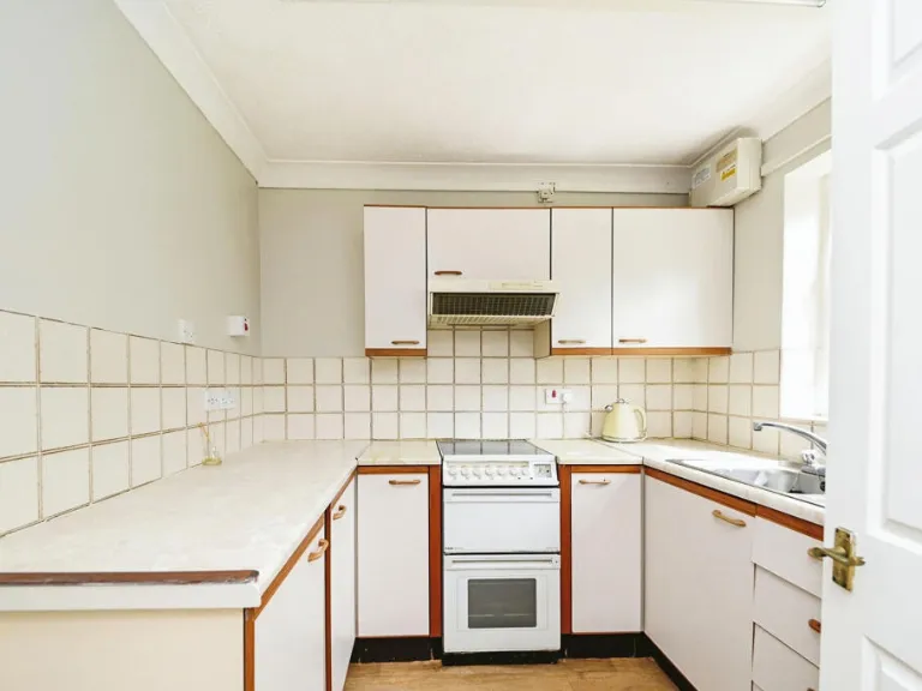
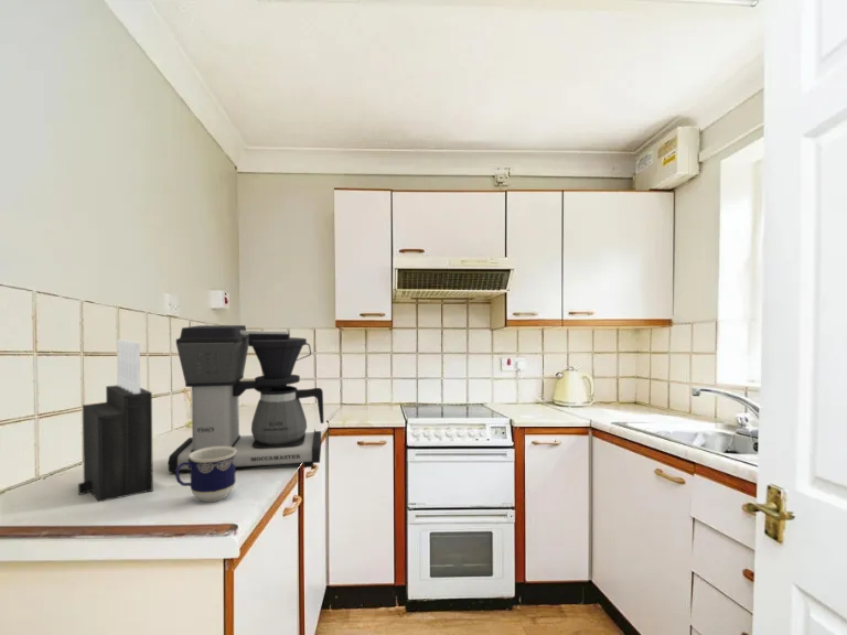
+ coffee maker [168,324,325,475]
+ knife block [77,338,154,503]
+ cup [174,446,237,503]
